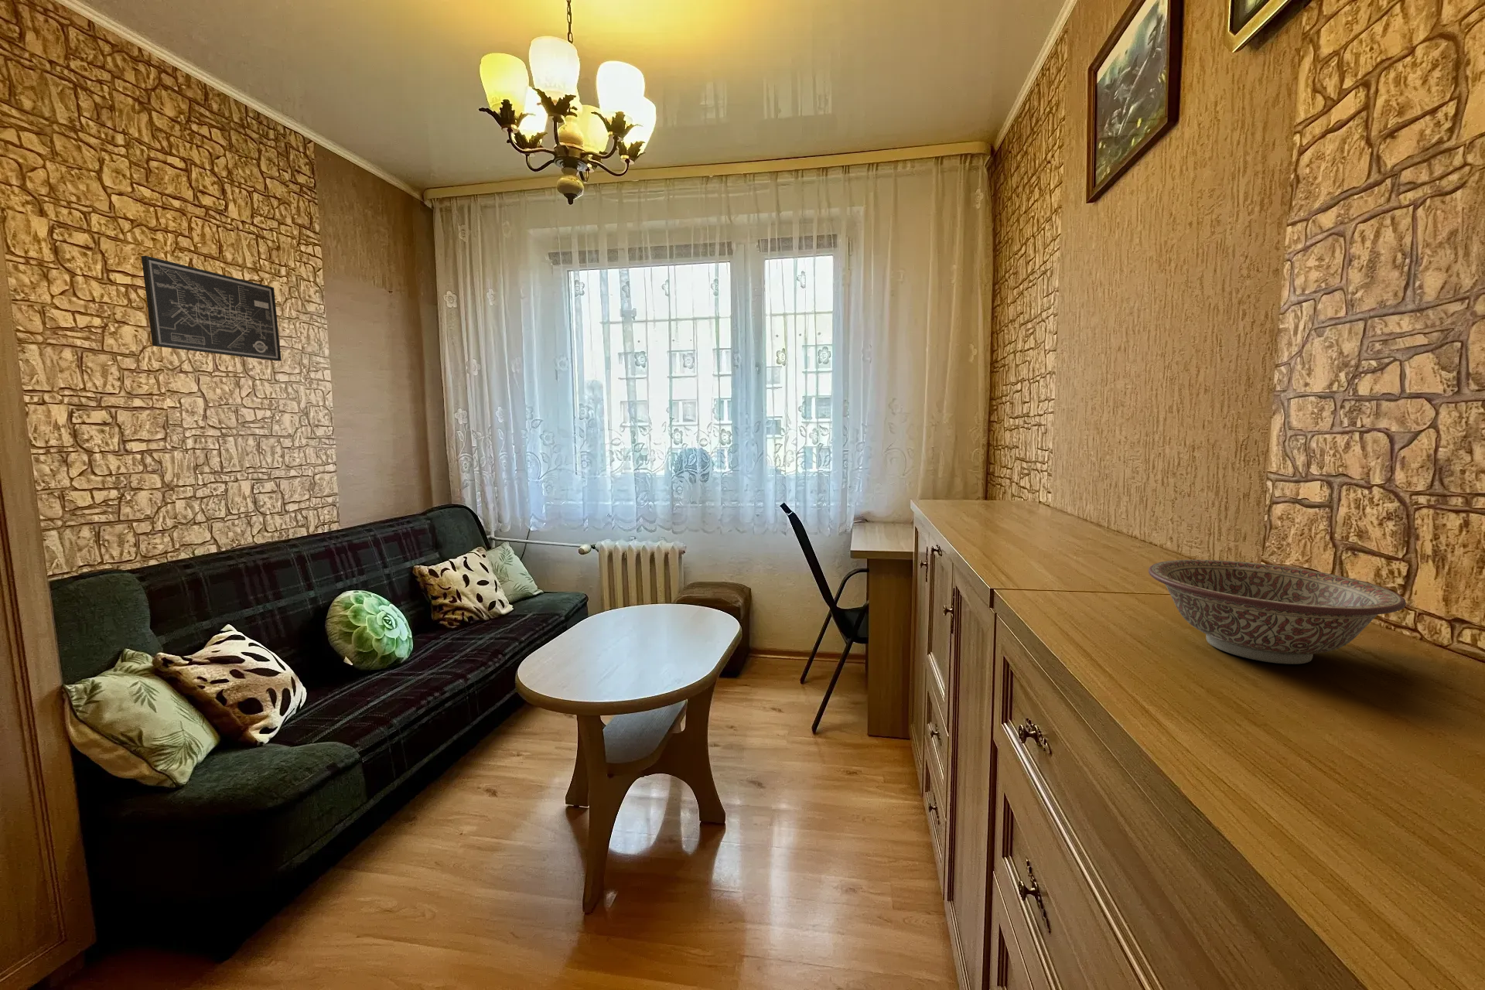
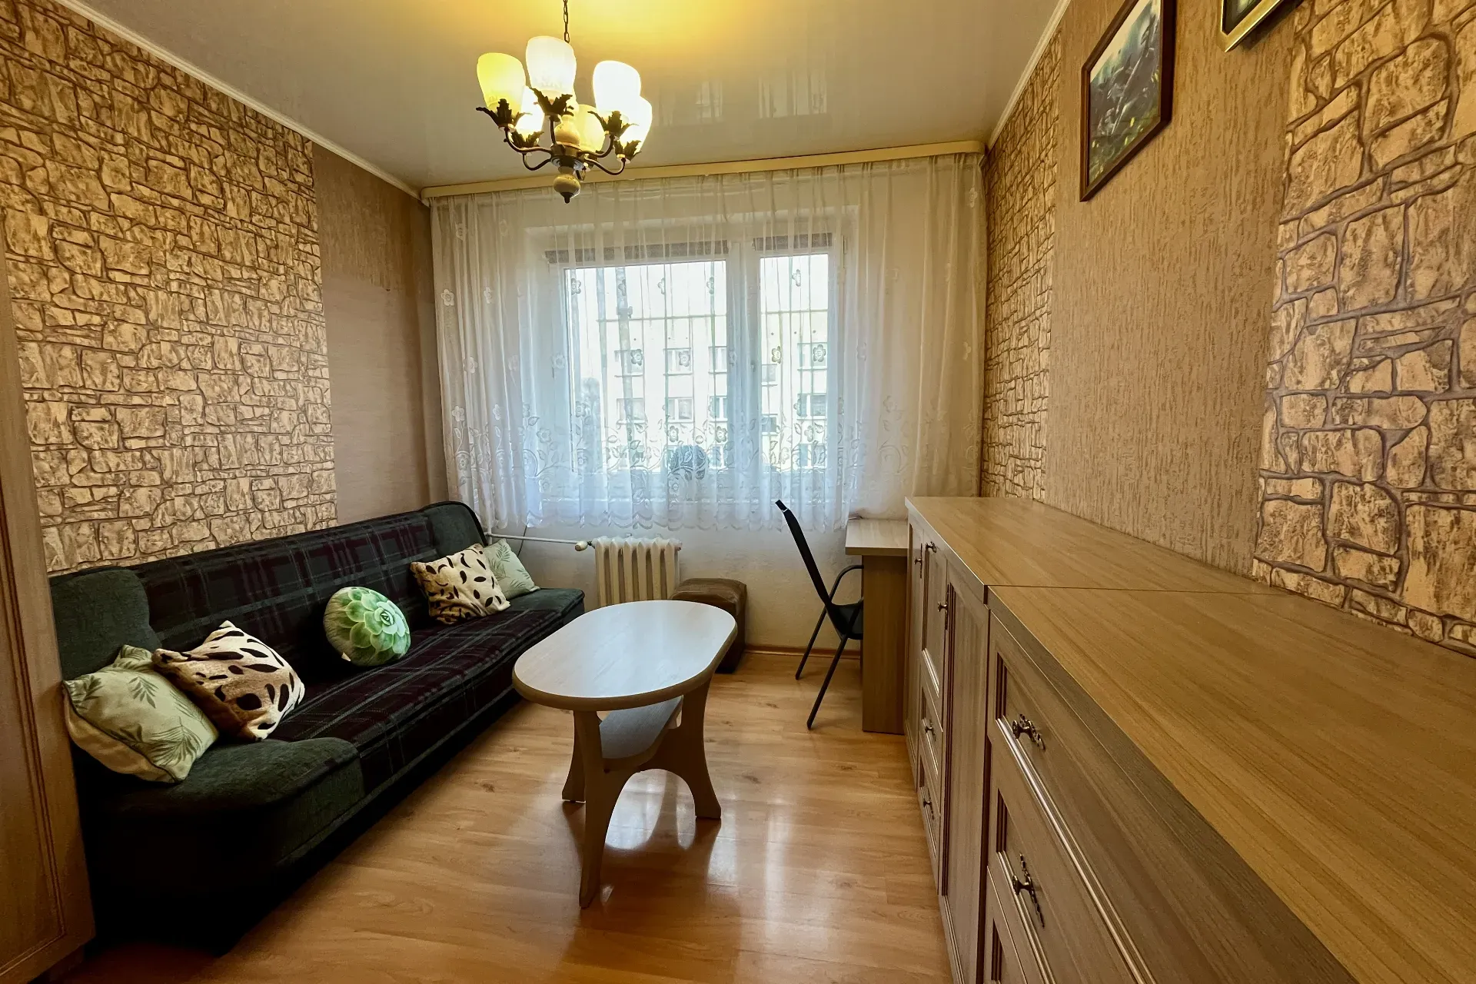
- wall art [140,255,282,362]
- decorative bowl [1148,559,1407,665]
